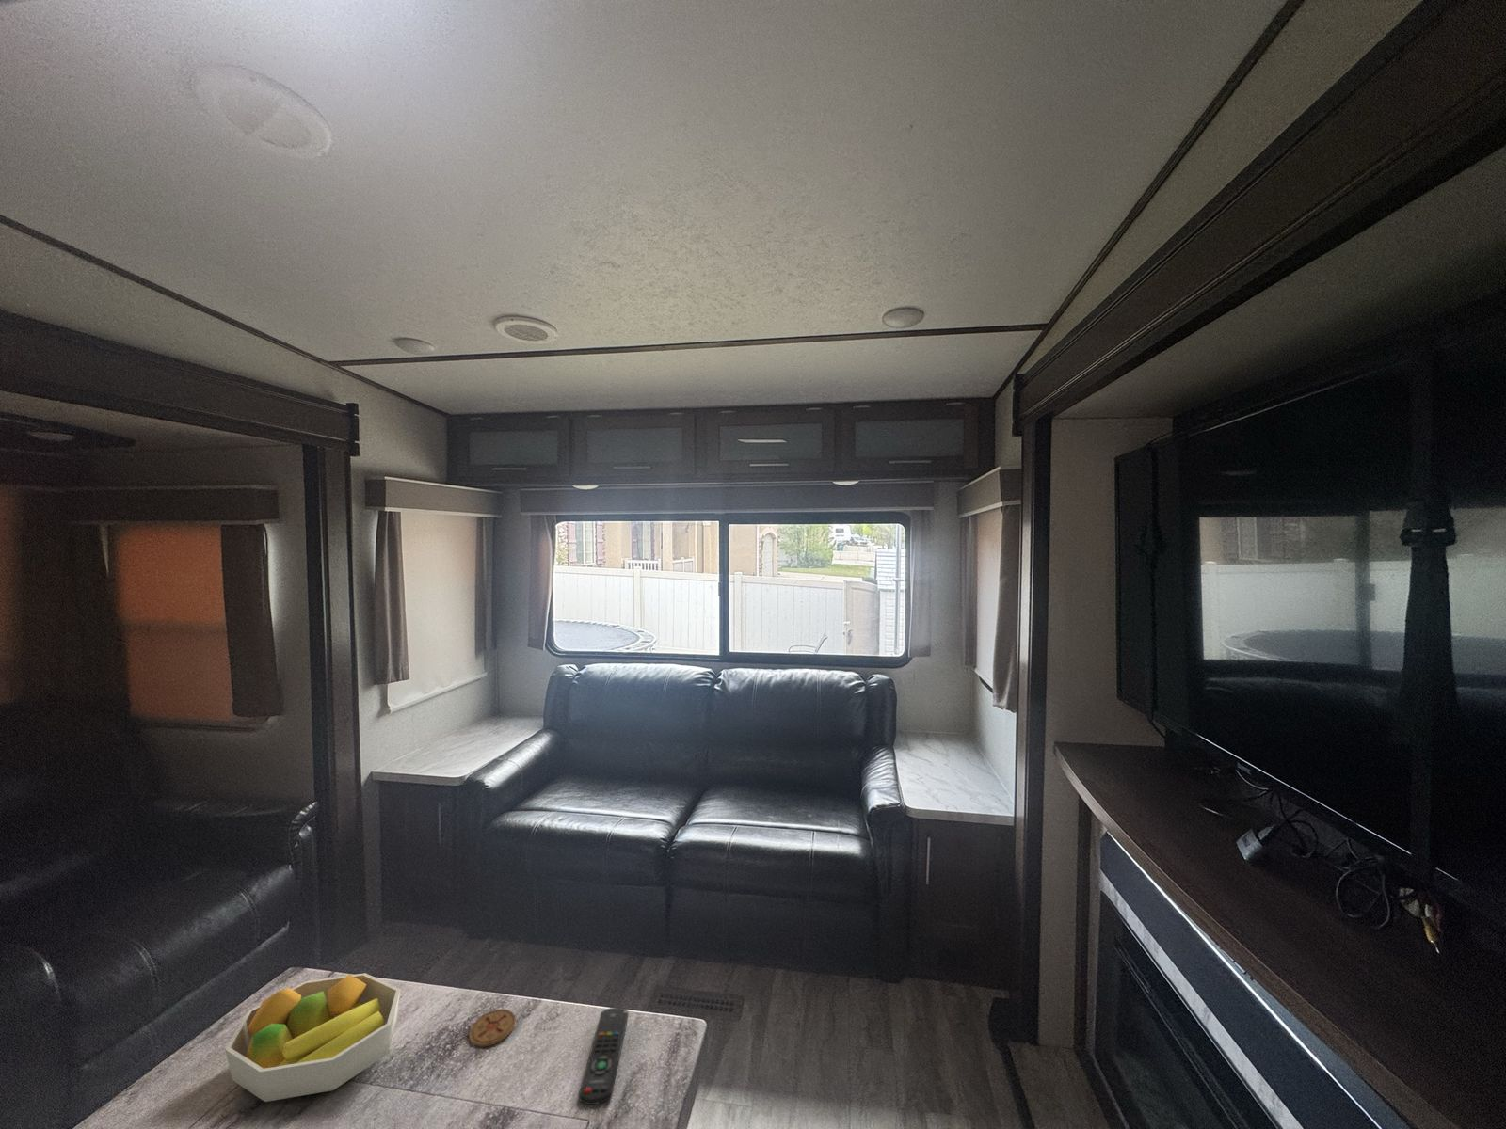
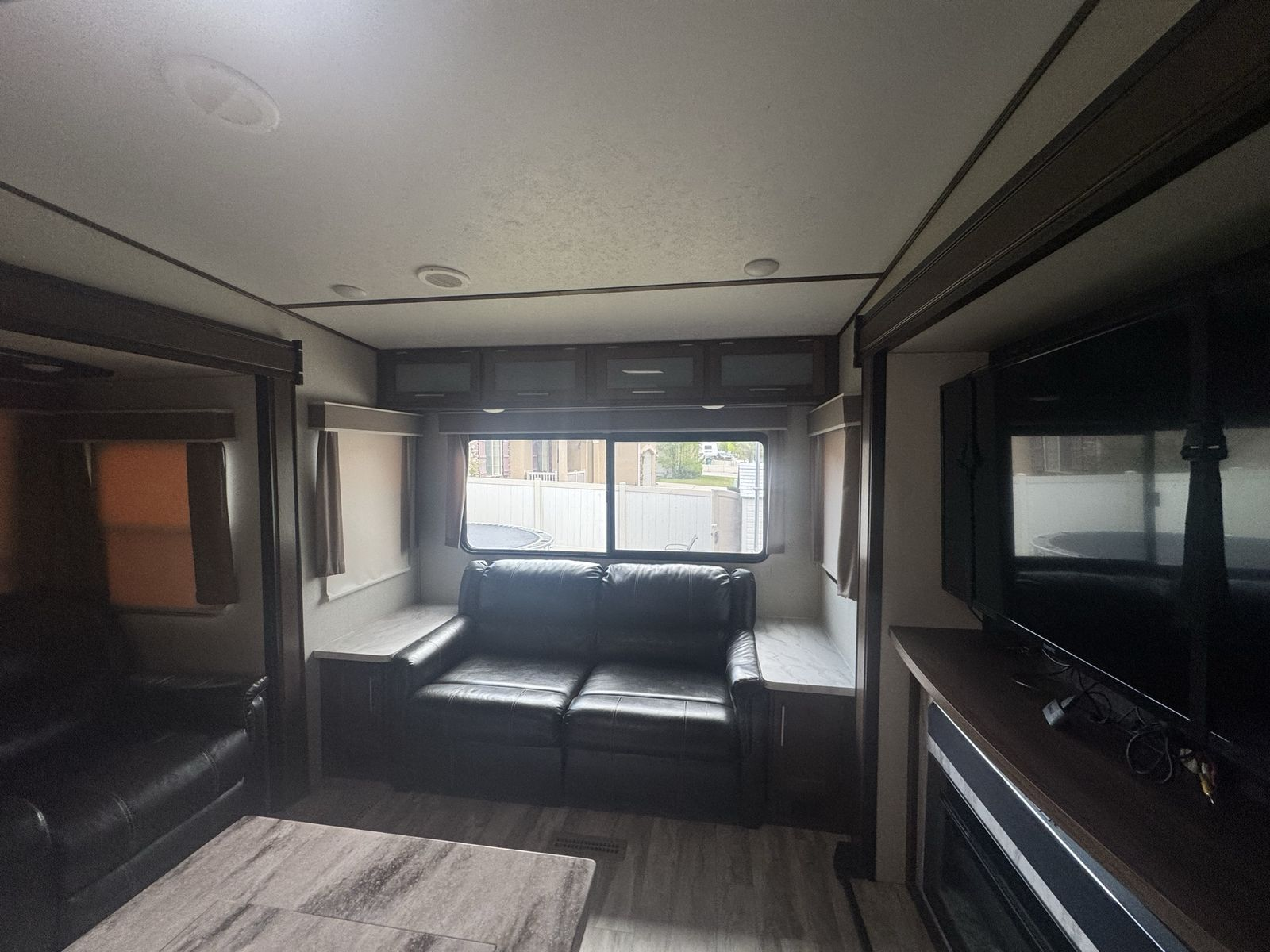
- coaster [467,1008,517,1048]
- remote control [577,1006,630,1105]
- fruit bowl [224,972,401,1103]
